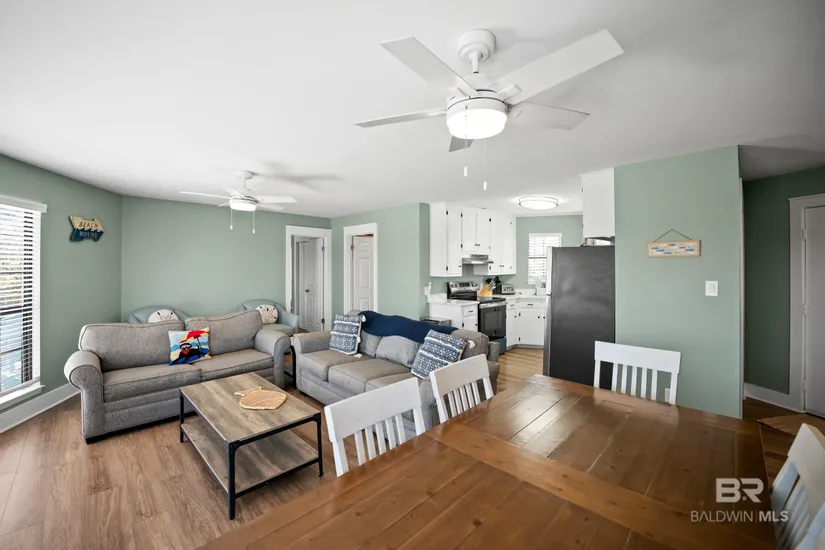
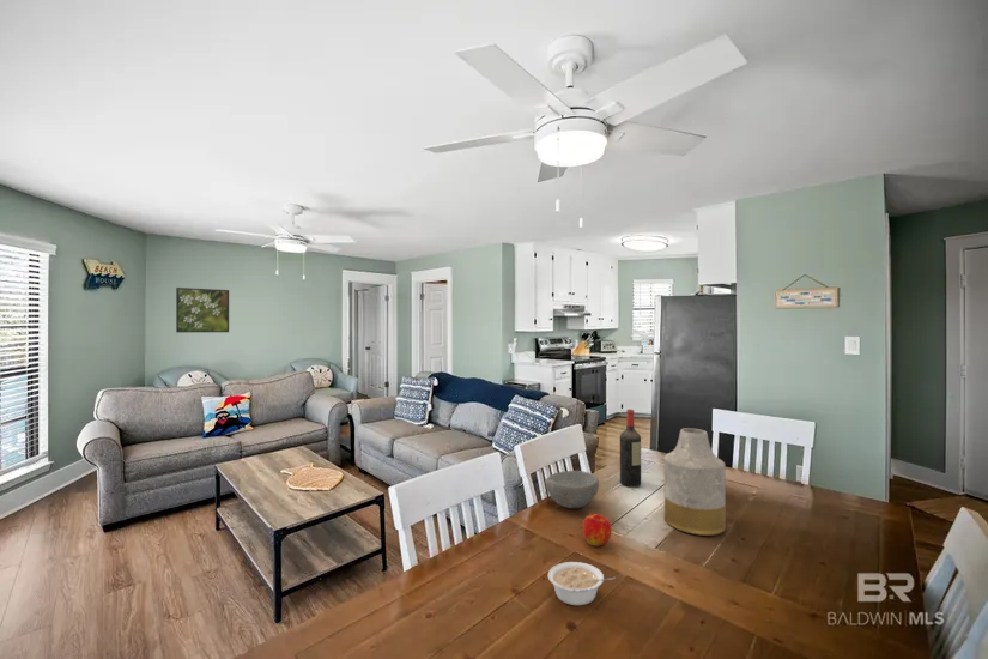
+ vase [663,427,727,537]
+ legume [547,561,617,606]
+ bowl [545,470,600,509]
+ apple [581,513,613,548]
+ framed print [175,286,230,333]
+ wine bottle [619,407,642,488]
